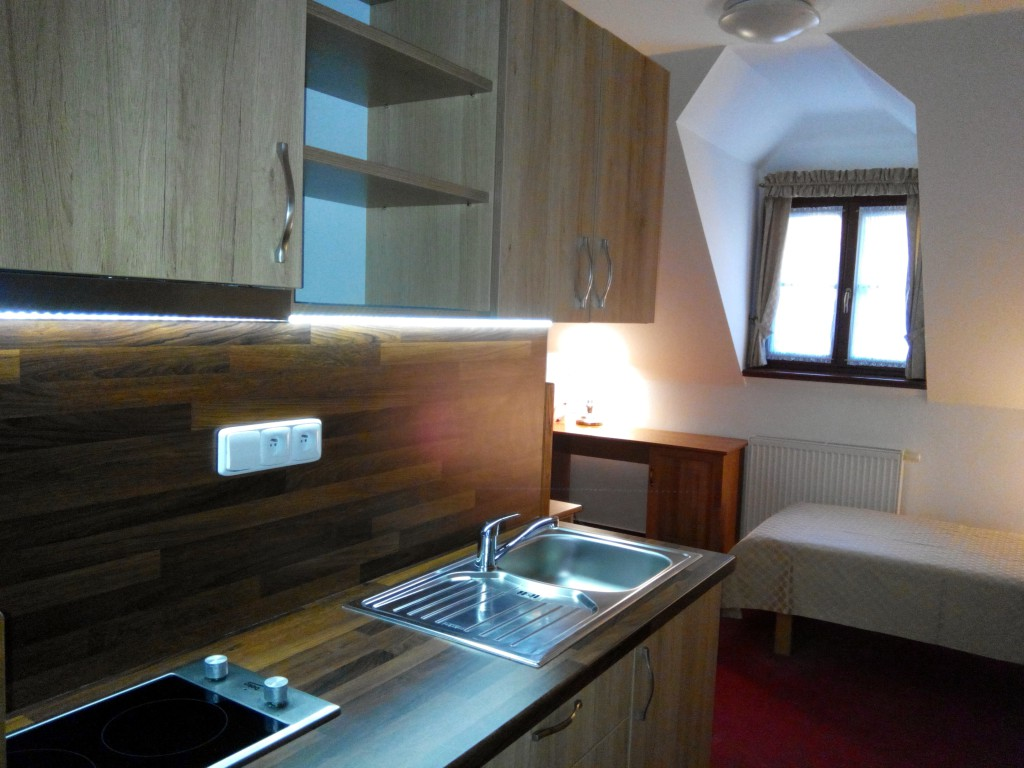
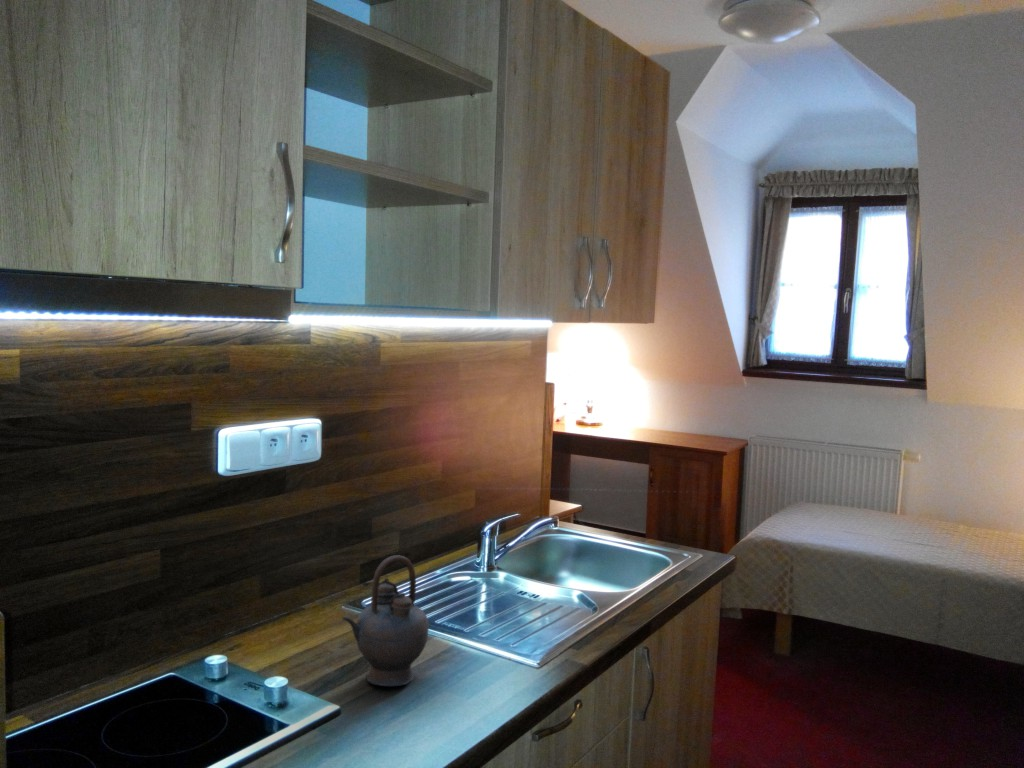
+ teapot [341,554,430,687]
